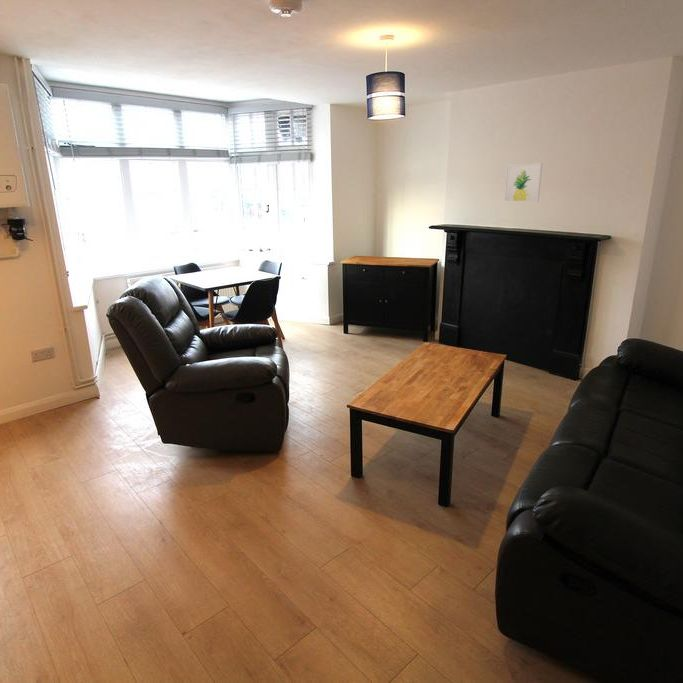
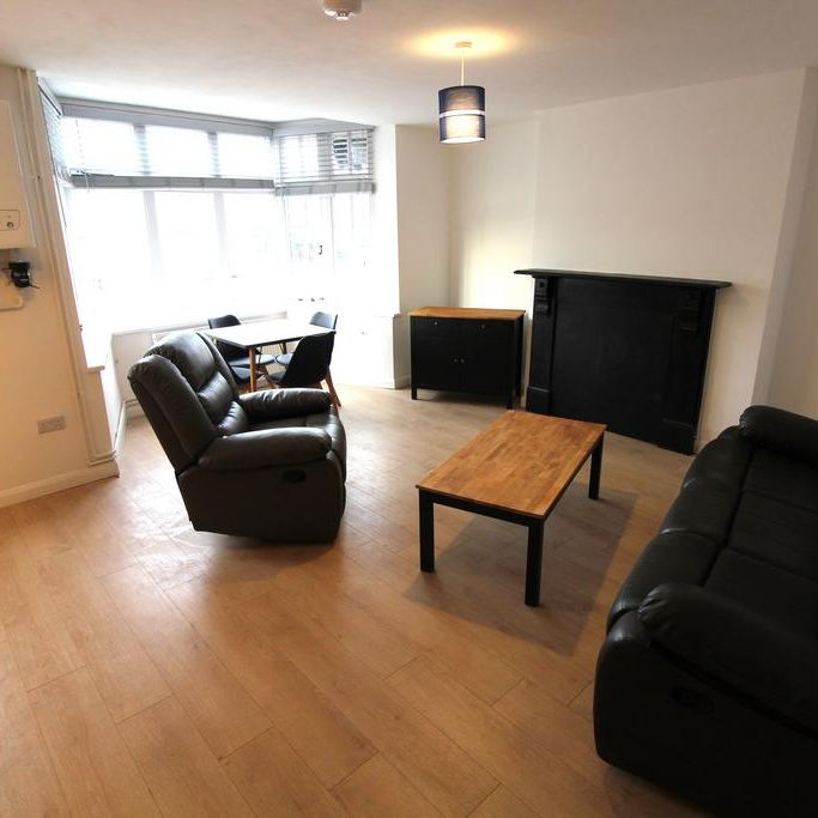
- wall art [503,162,543,203]
